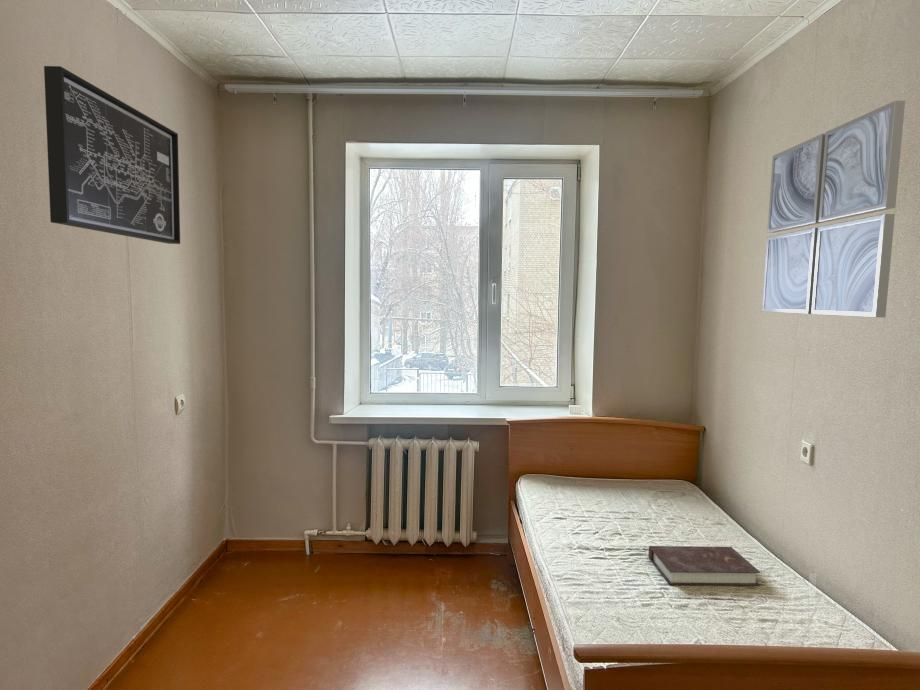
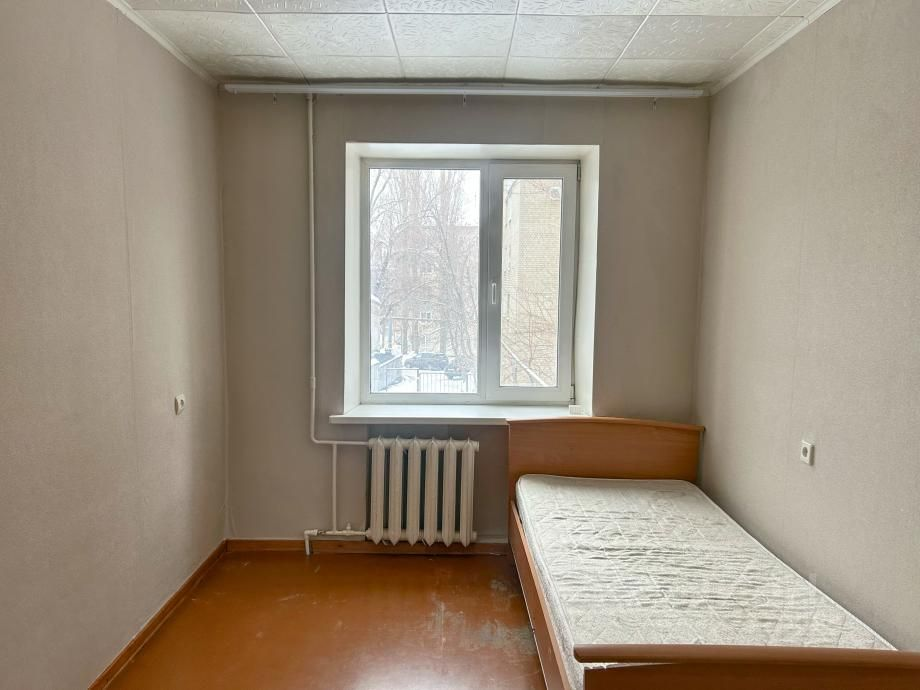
- wall art [761,100,906,318]
- wall art [43,65,181,245]
- book [647,545,761,586]
